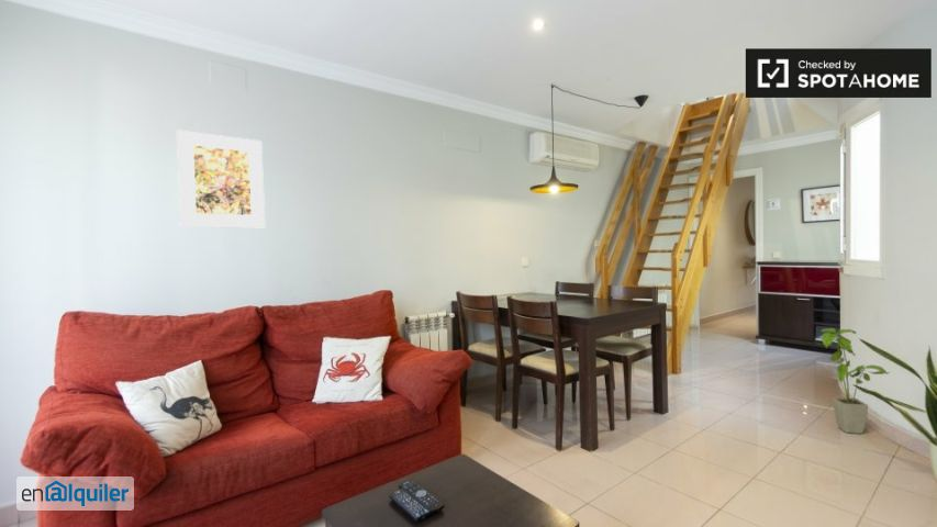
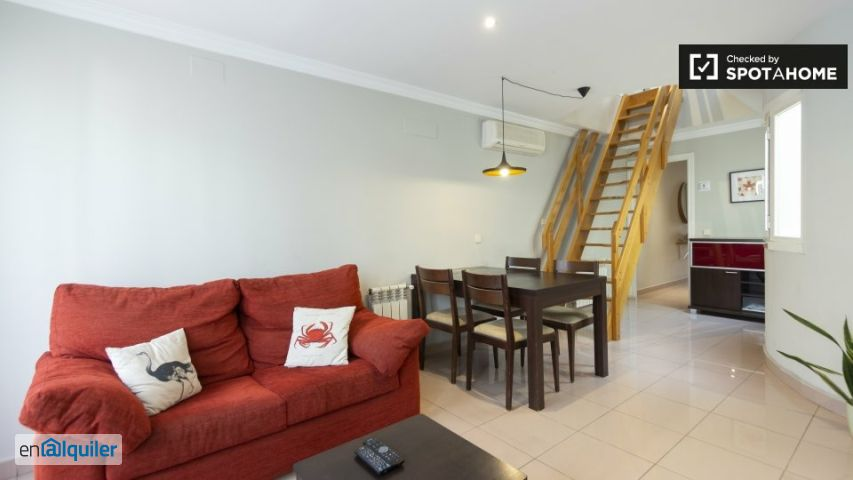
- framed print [176,130,266,228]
- house plant [819,327,892,435]
